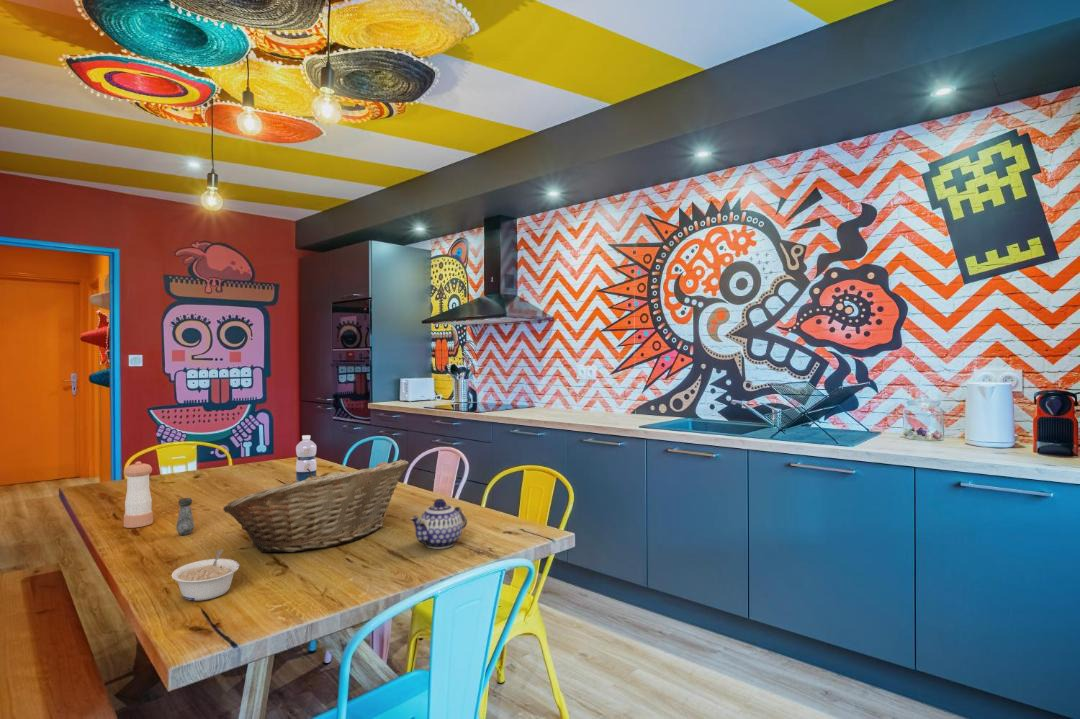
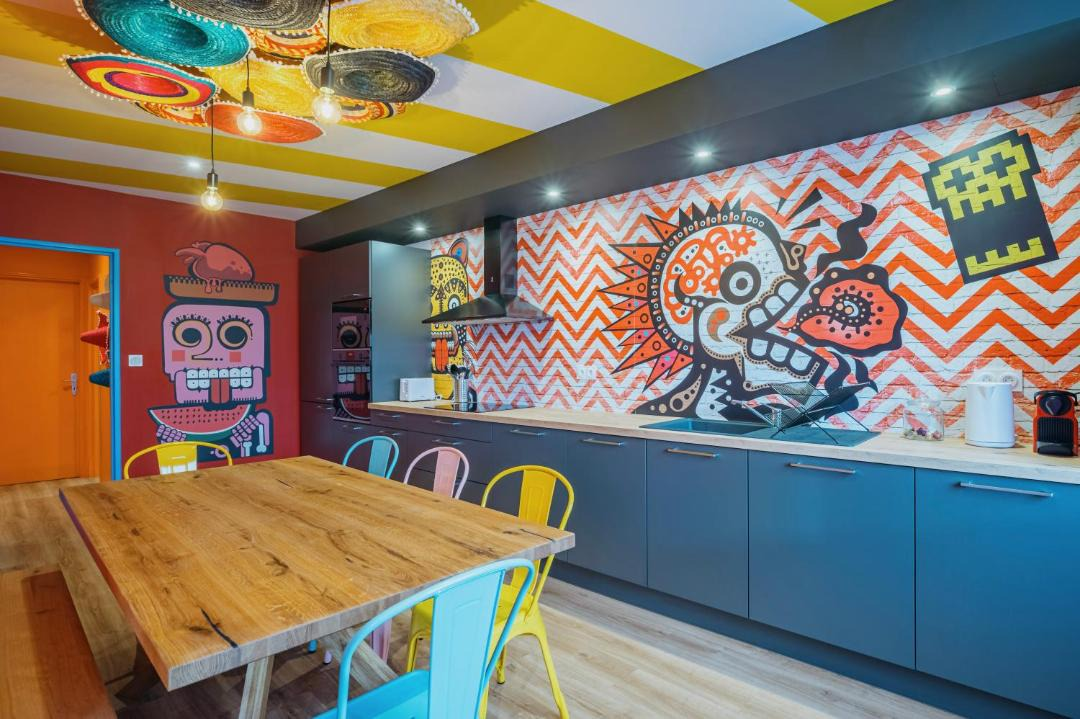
- legume [171,549,240,602]
- water bottle [295,434,318,482]
- salt shaker [175,497,196,536]
- fruit basket [222,458,409,553]
- pepper shaker [123,460,154,529]
- teapot [409,498,468,550]
